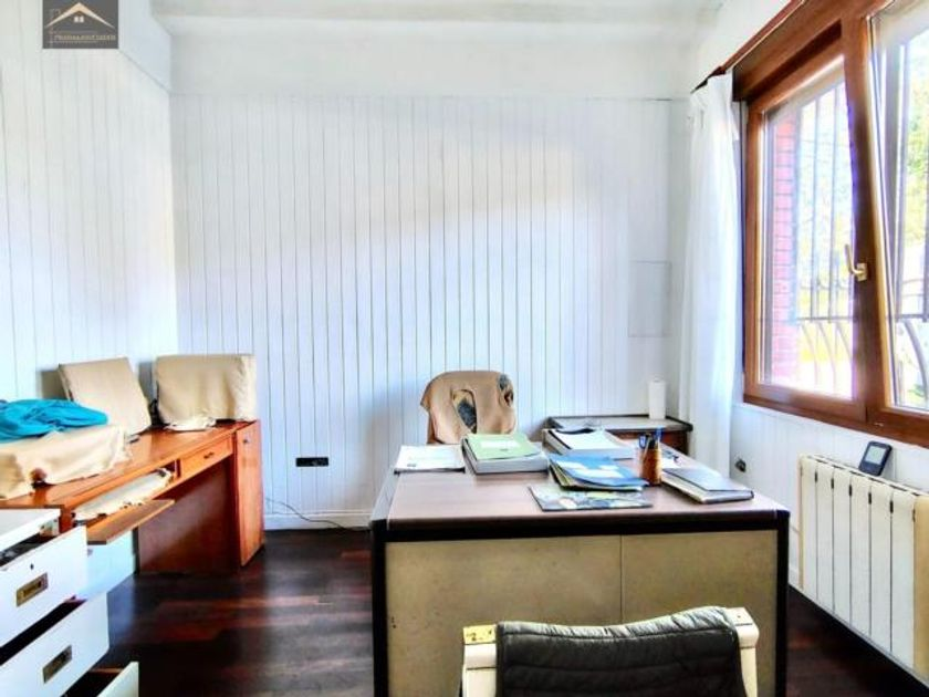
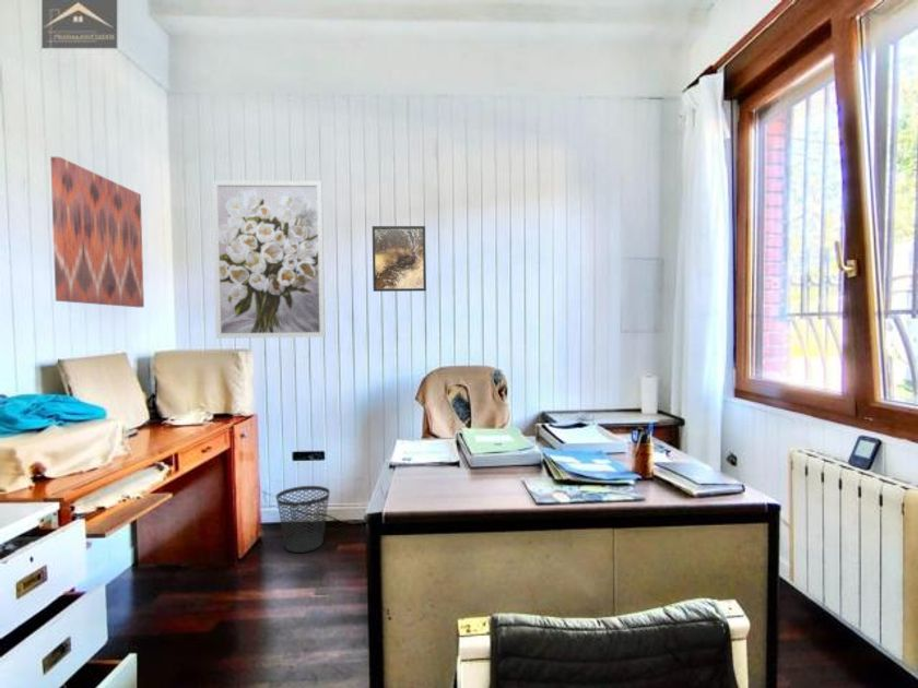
+ wall art [49,156,145,308]
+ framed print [372,225,427,293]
+ wall art [211,179,327,340]
+ wastebasket [275,485,331,554]
